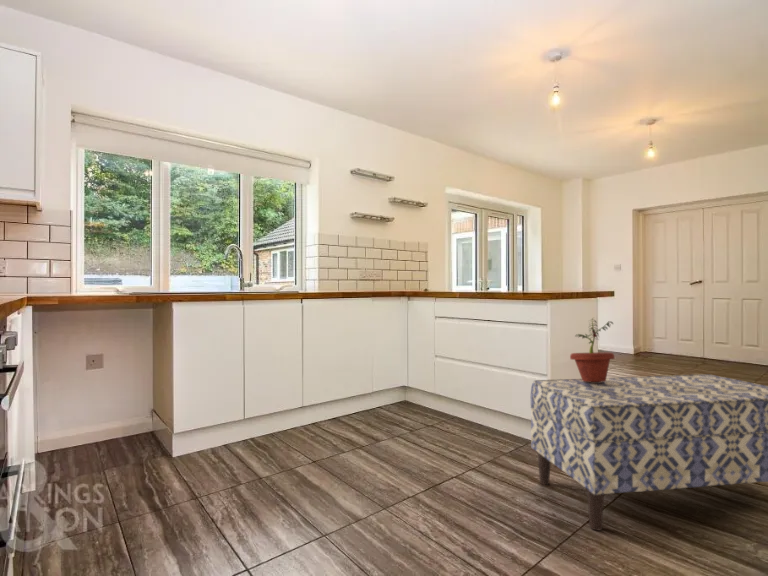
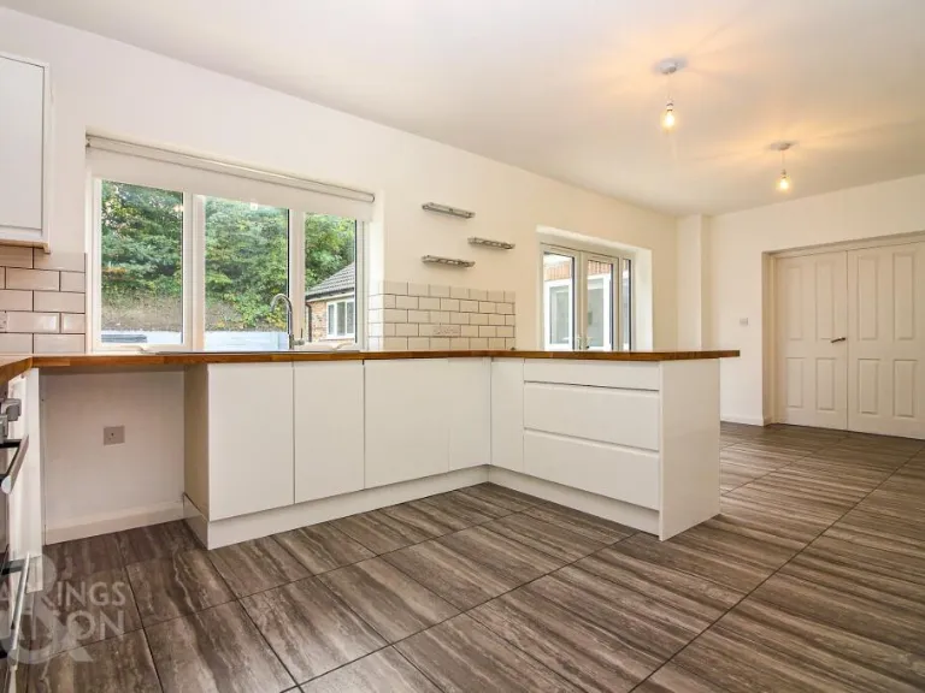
- bench [530,373,768,532]
- potted plant [569,317,615,382]
